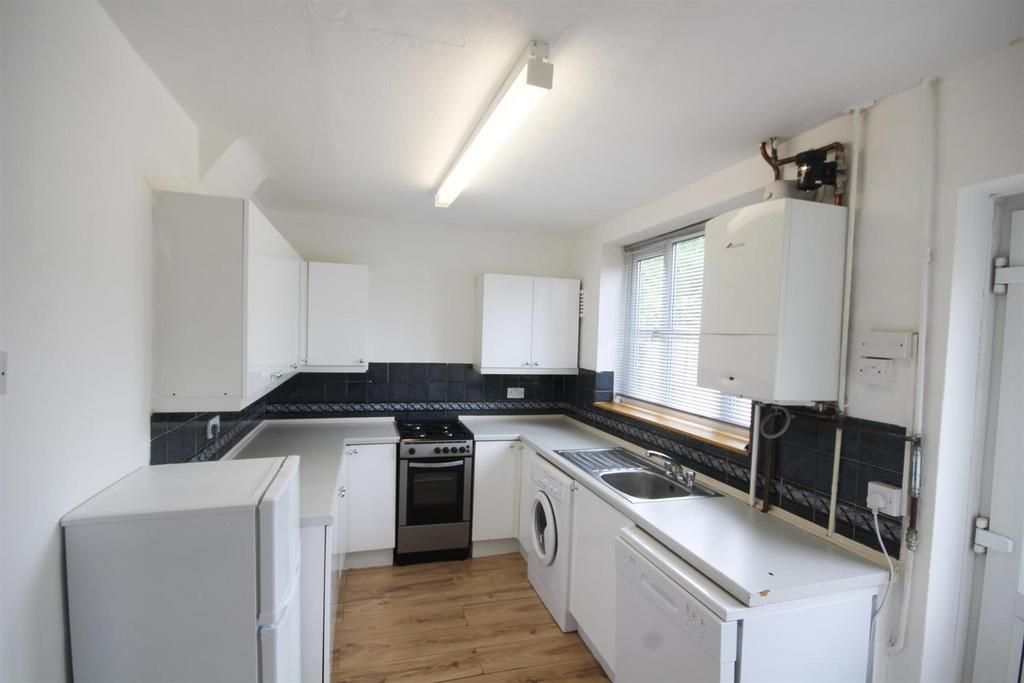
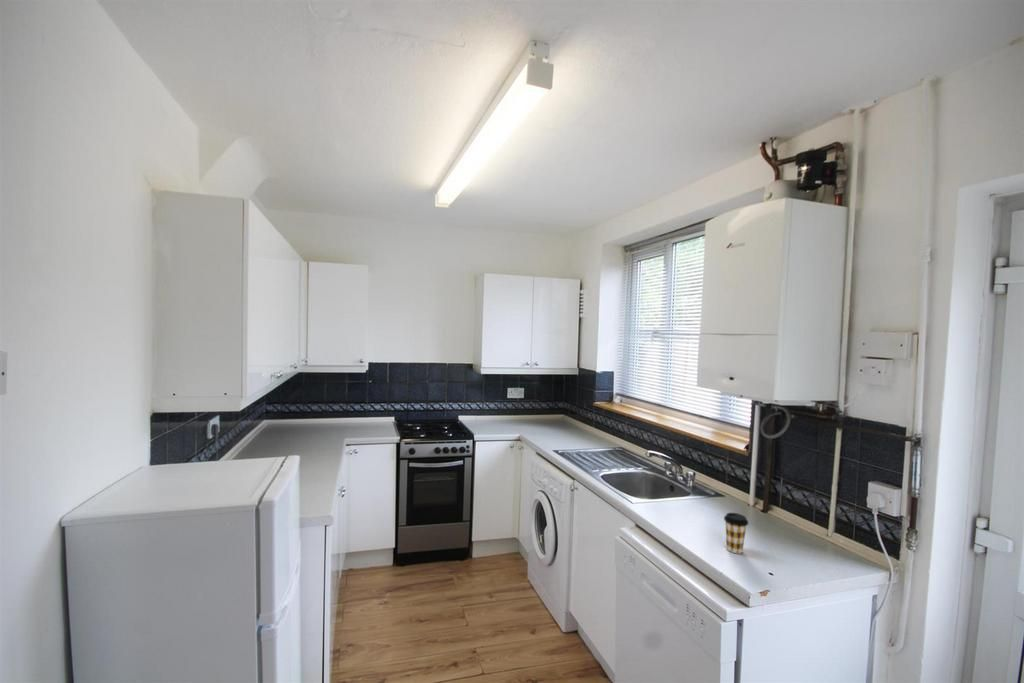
+ coffee cup [723,512,749,554]
